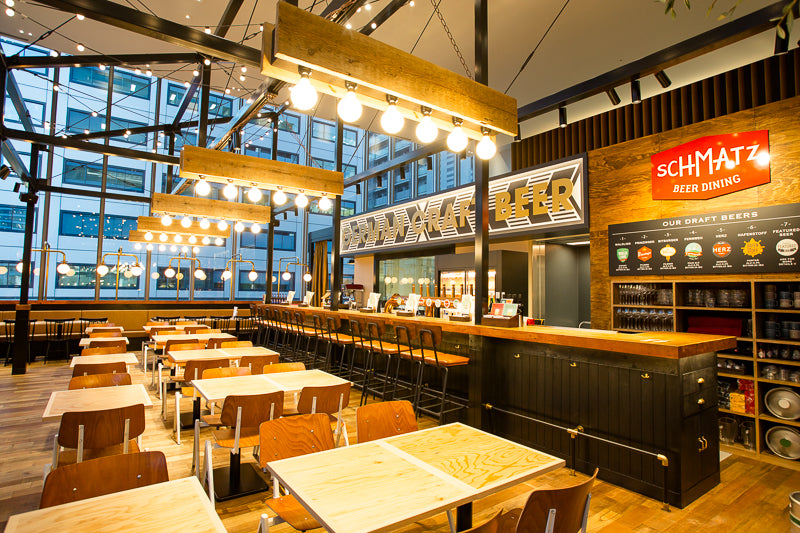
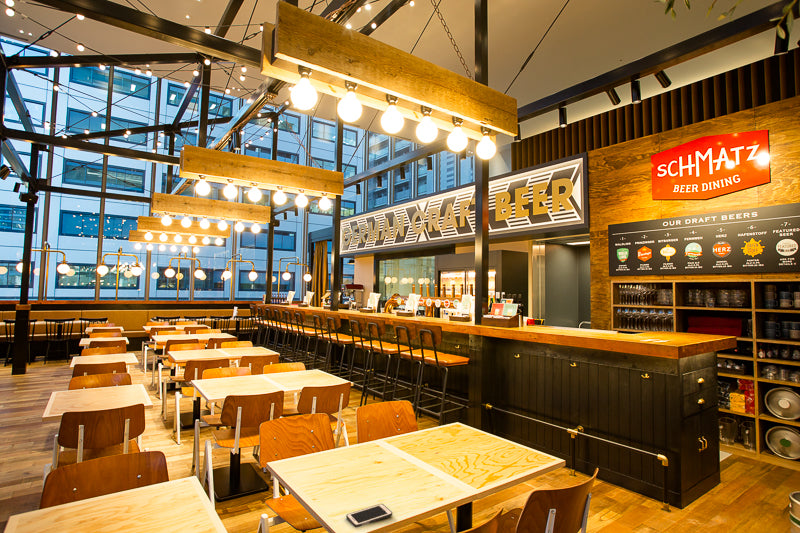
+ cell phone [345,503,393,528]
